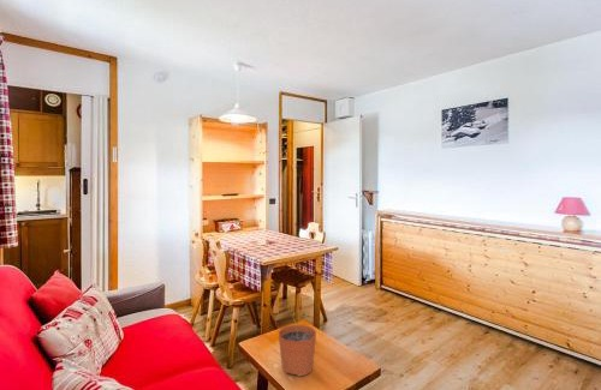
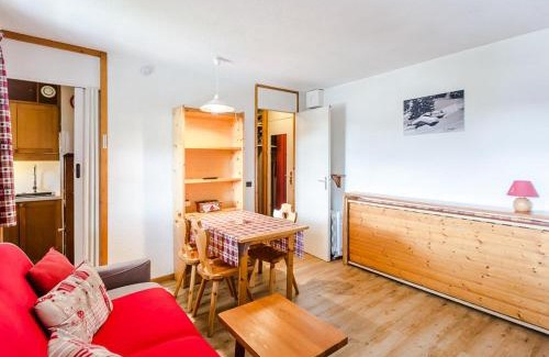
- plant pot [278,311,317,378]
